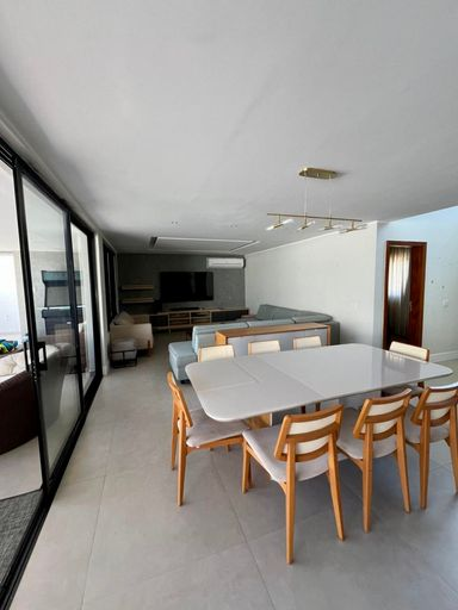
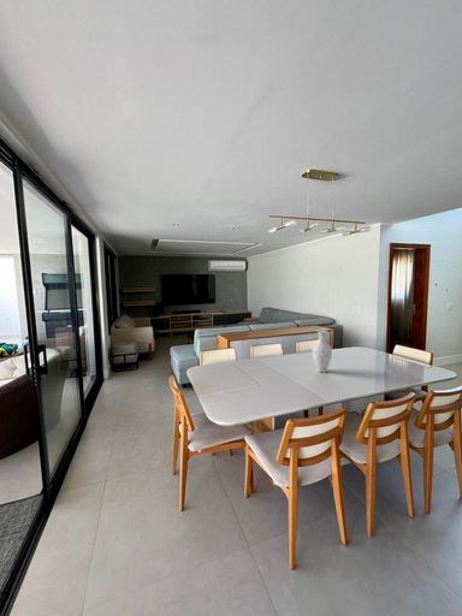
+ vase [312,330,333,373]
